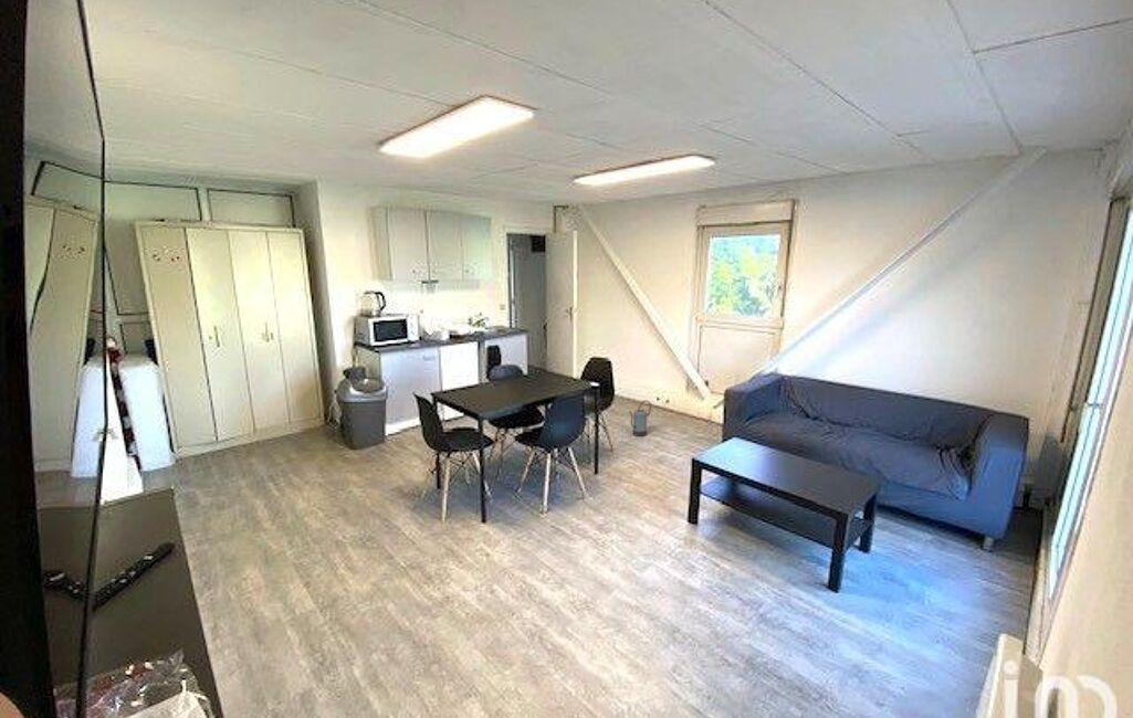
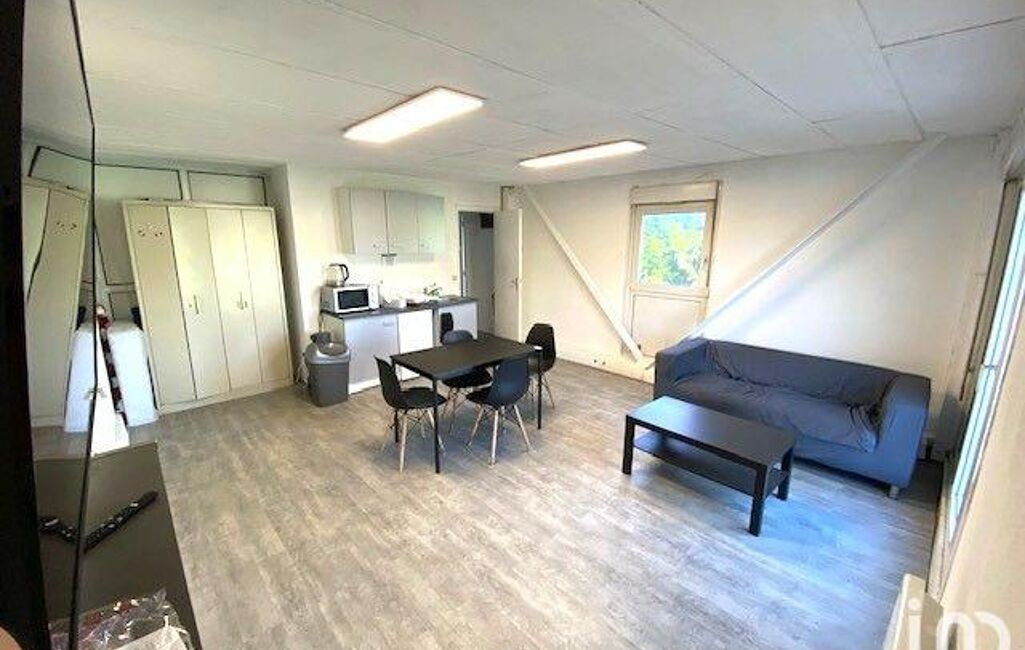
- watering can [628,399,652,437]
